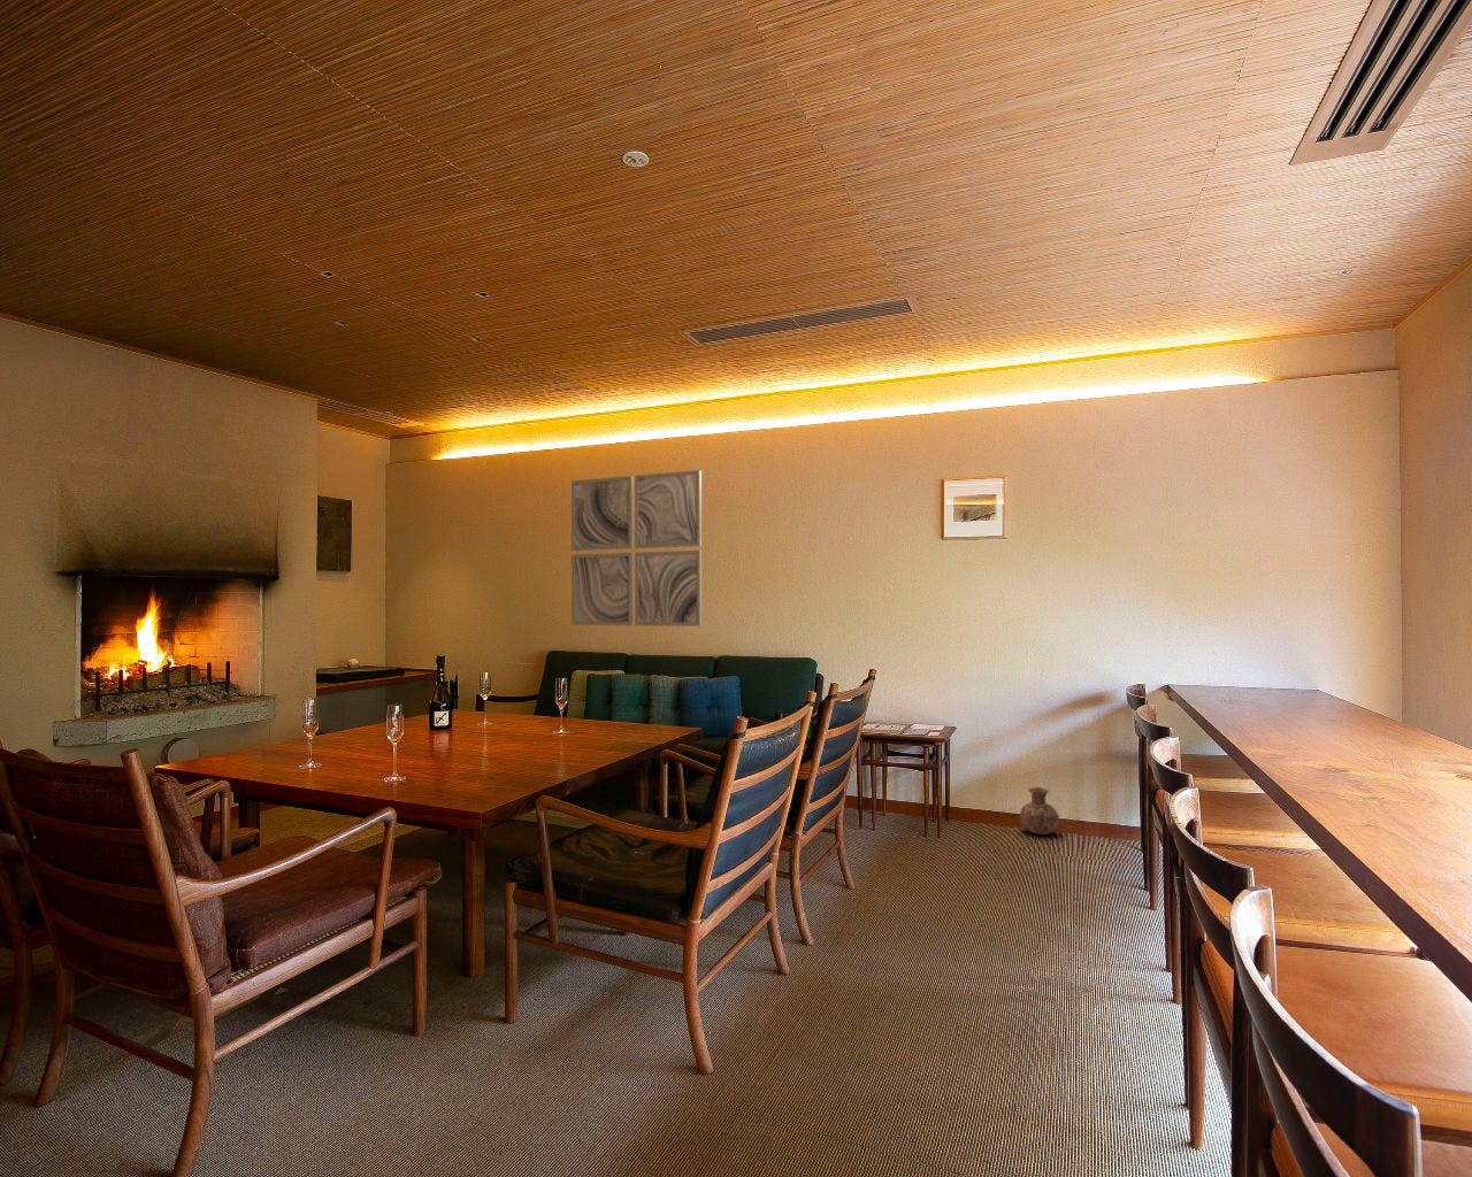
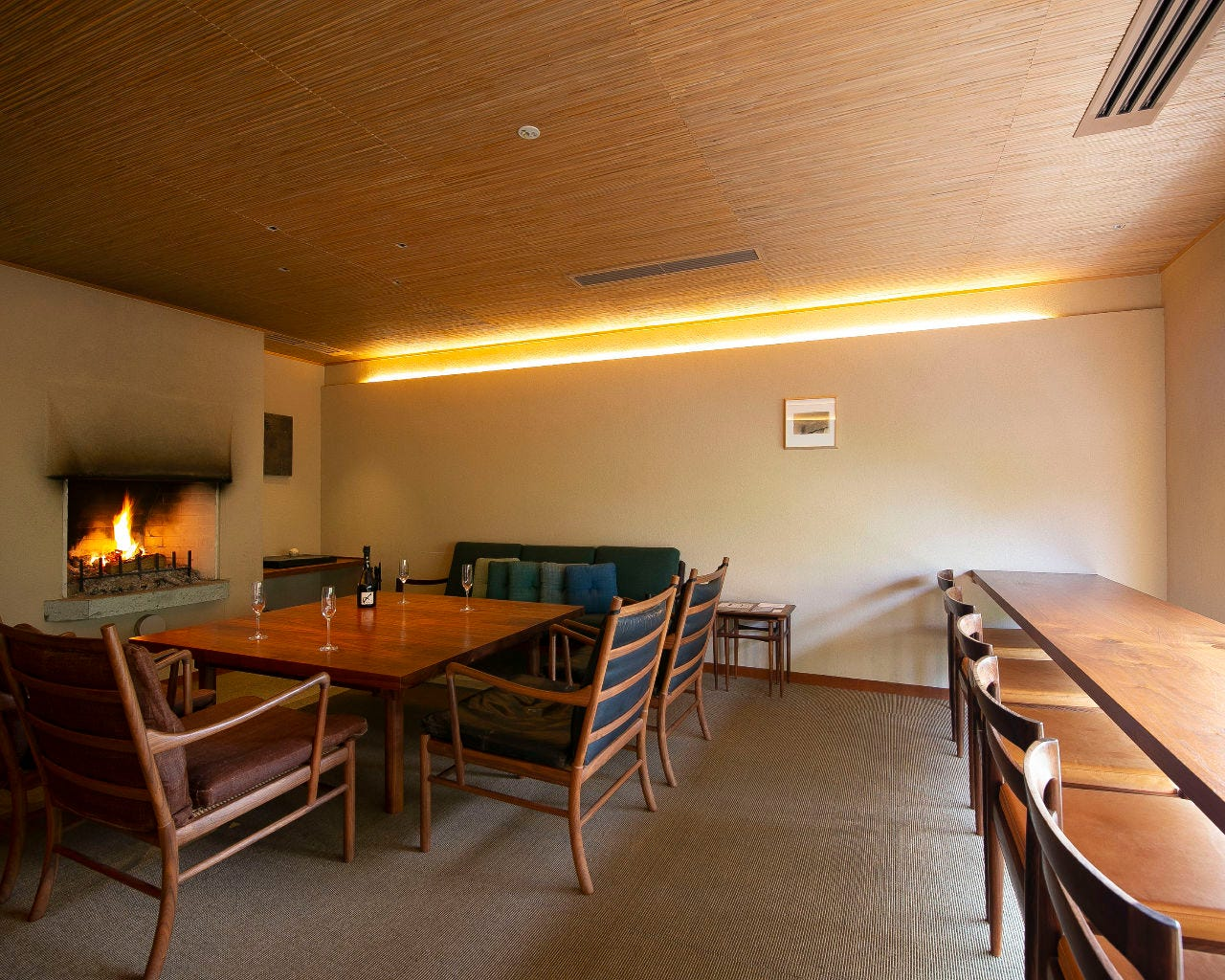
- wall art [571,468,703,628]
- ceramic jug [1019,787,1060,836]
